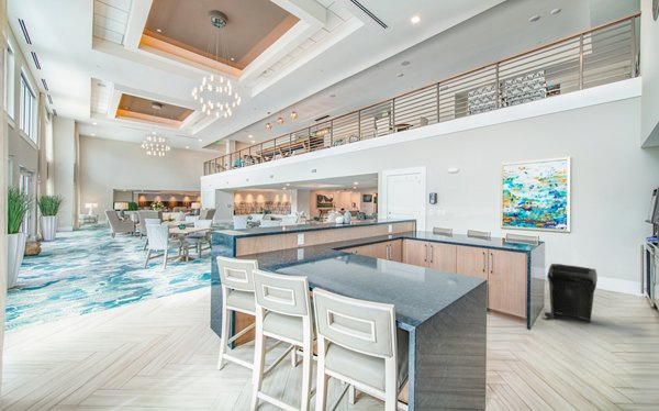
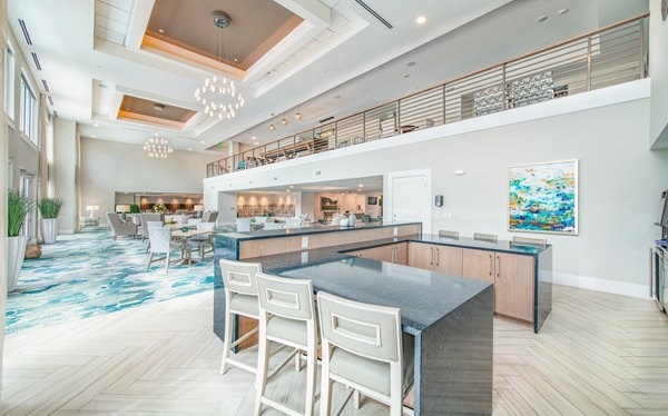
- trash can [540,263,599,323]
